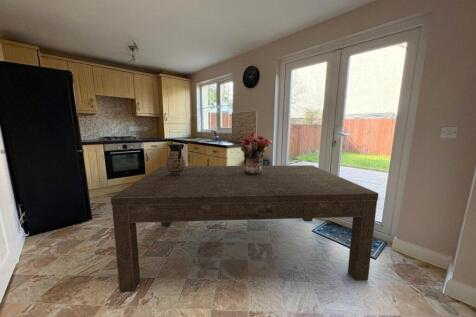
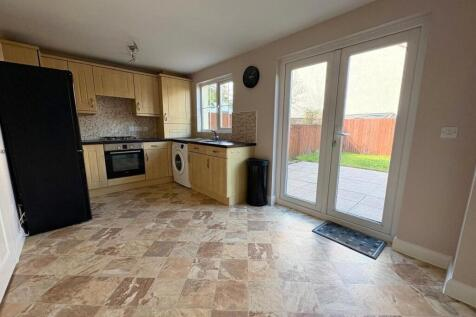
- ceramic jug [165,143,186,175]
- bouquet [240,132,273,175]
- dining table [110,164,379,293]
